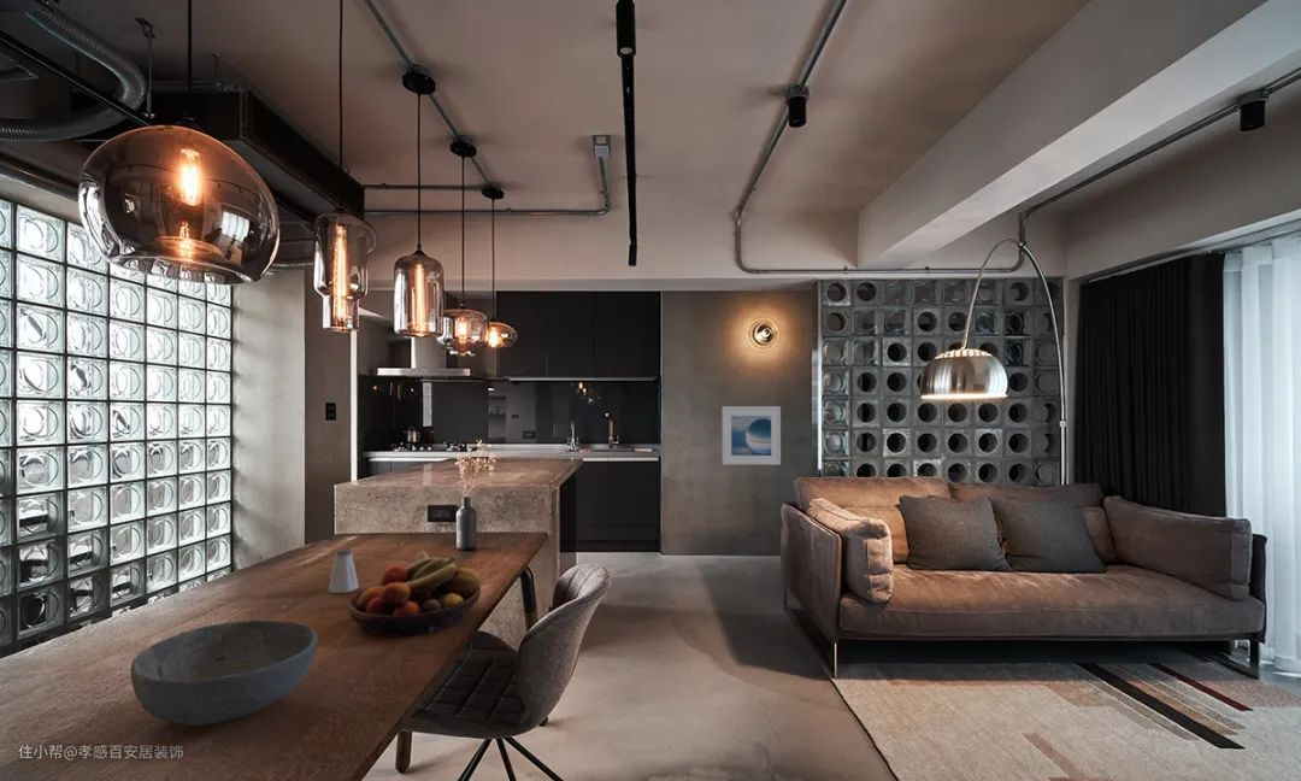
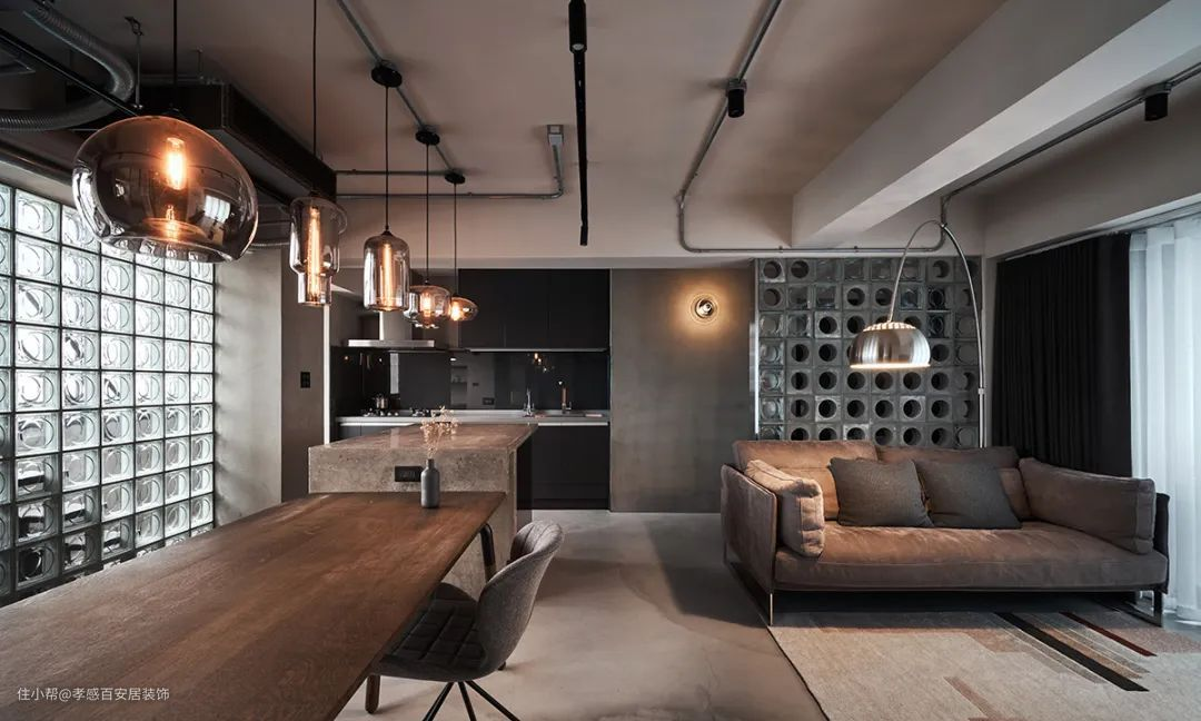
- fruit bowl [347,550,482,638]
- bowl [130,619,319,727]
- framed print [720,405,782,466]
- saltshaker [328,548,360,594]
